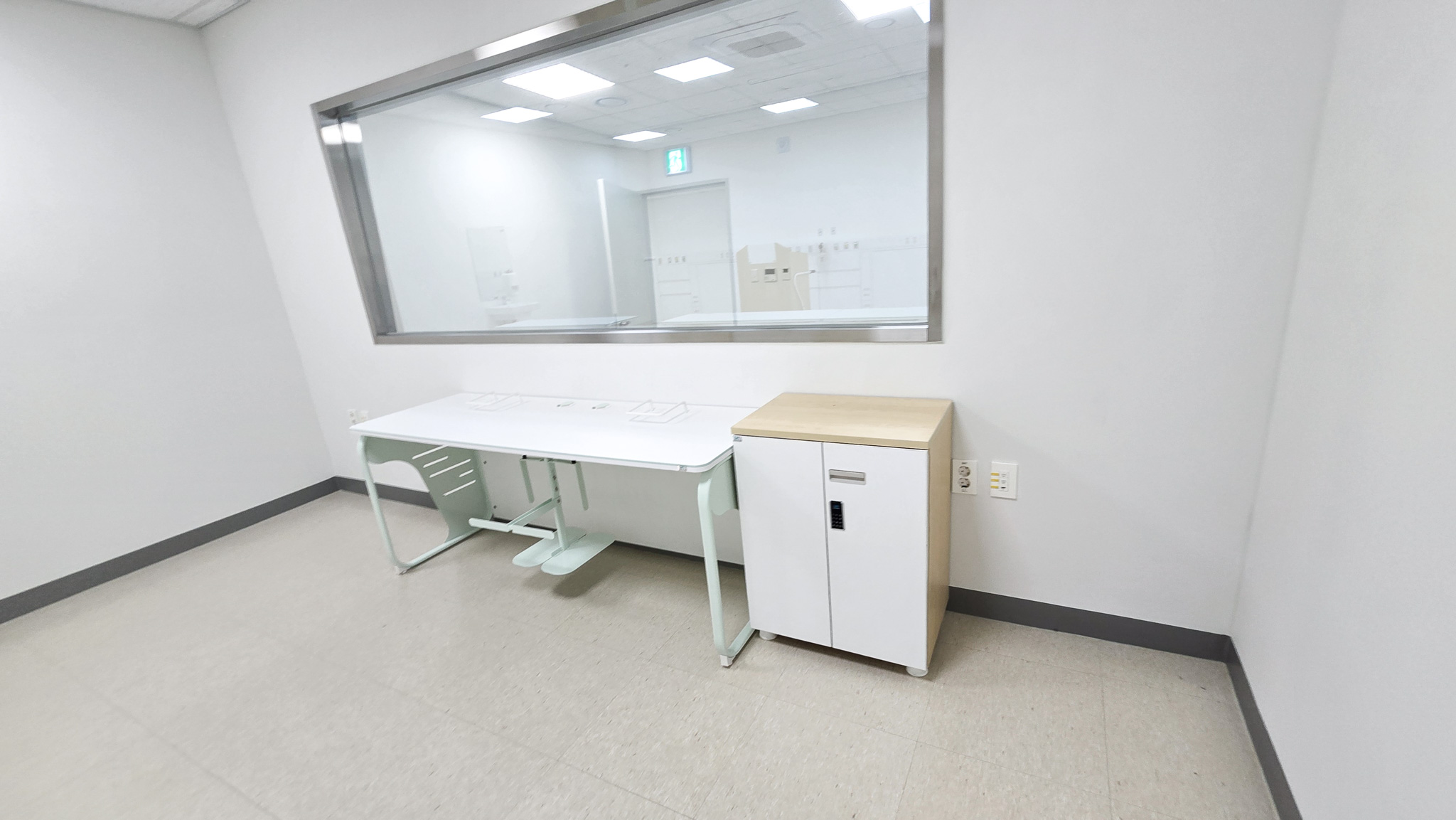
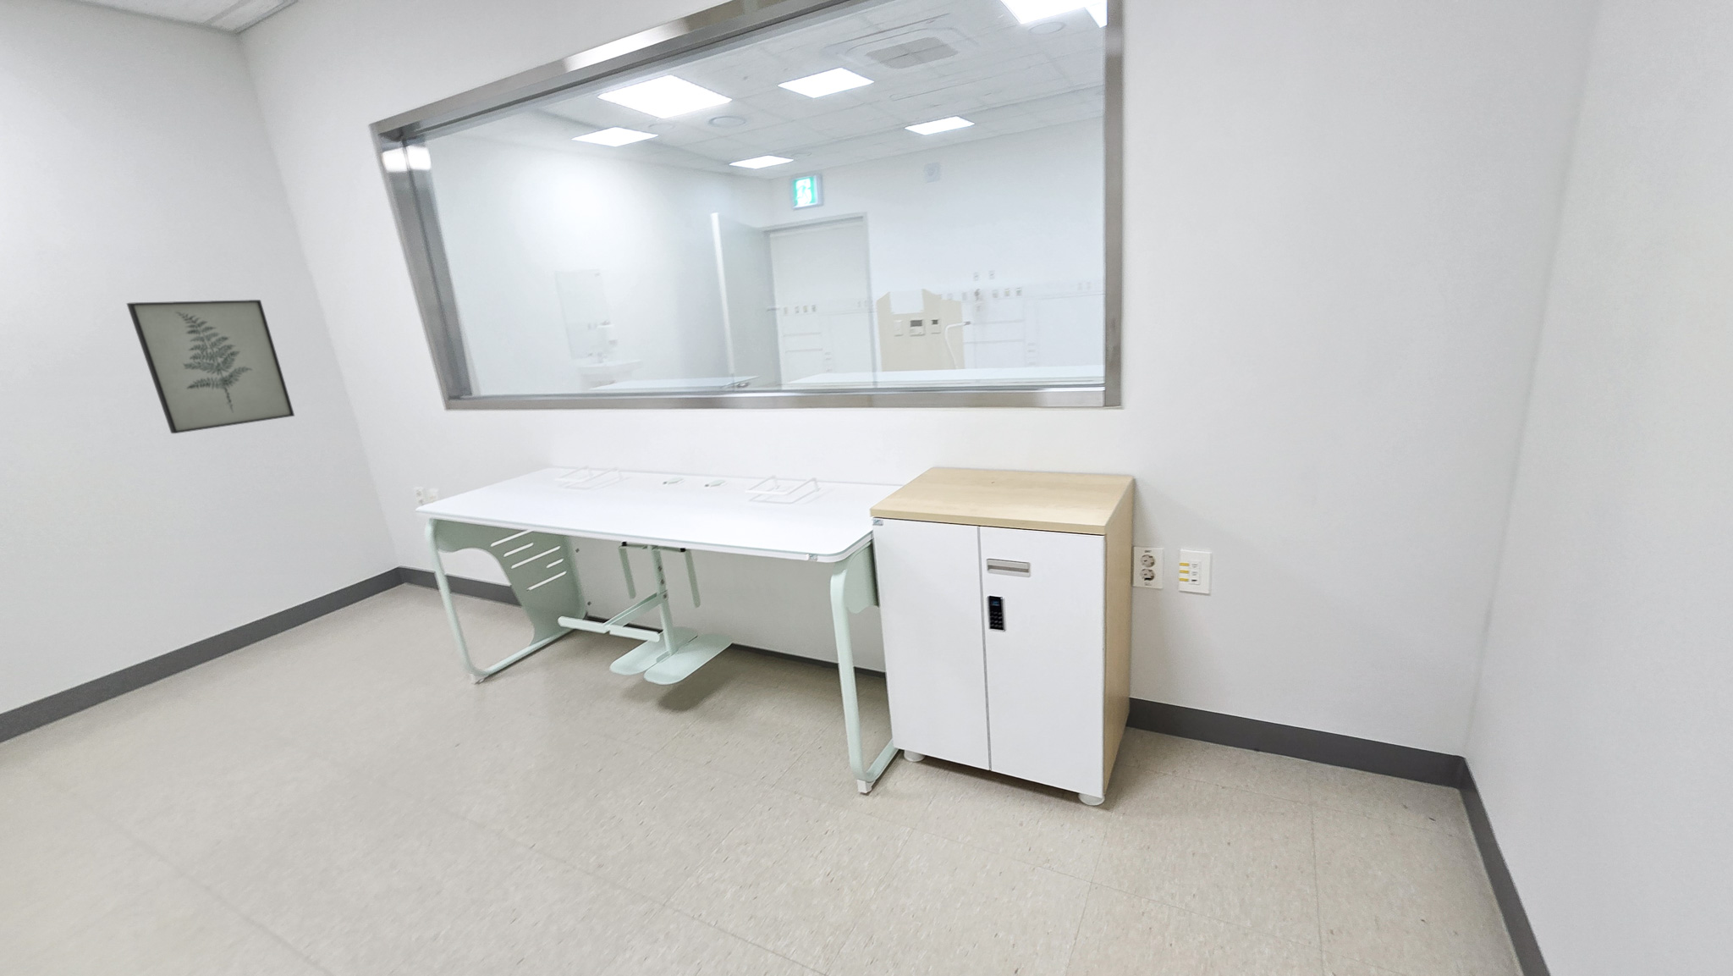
+ wall art [126,299,295,434]
